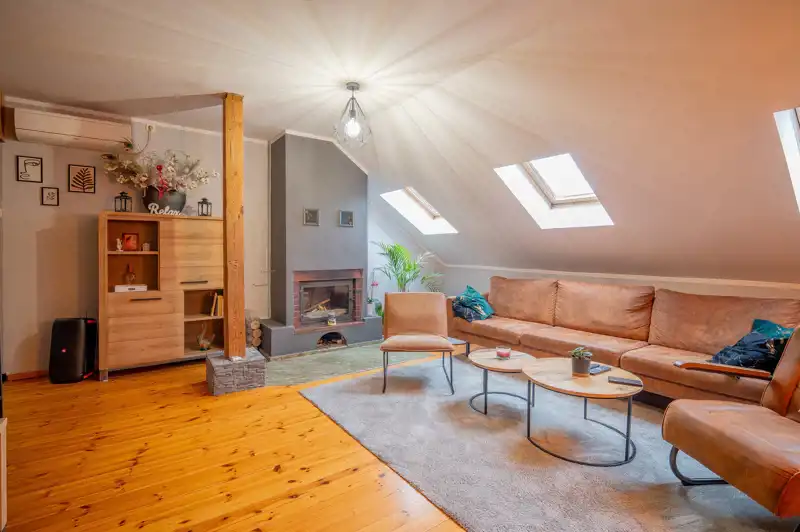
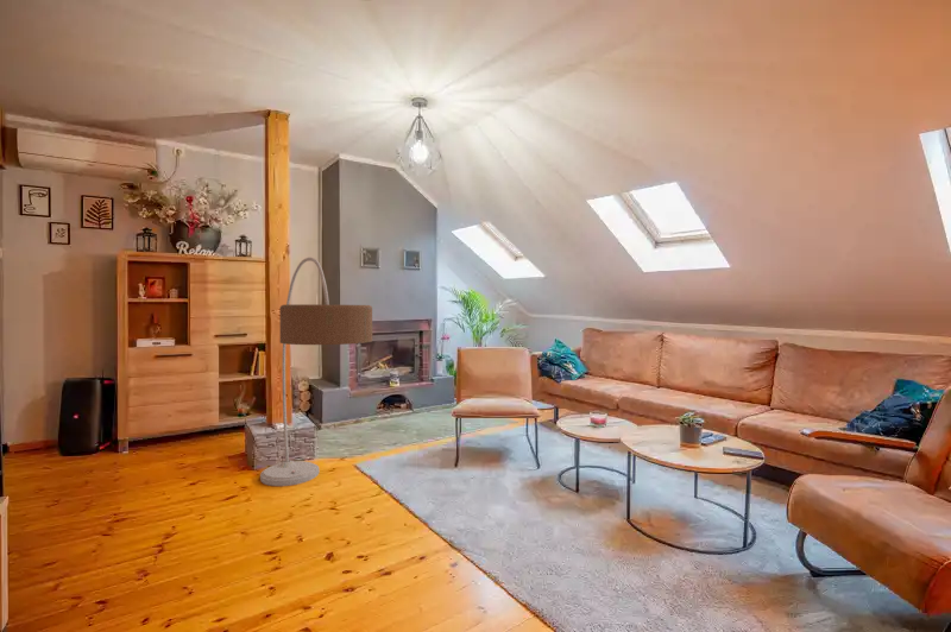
+ floor lamp [259,257,373,487]
